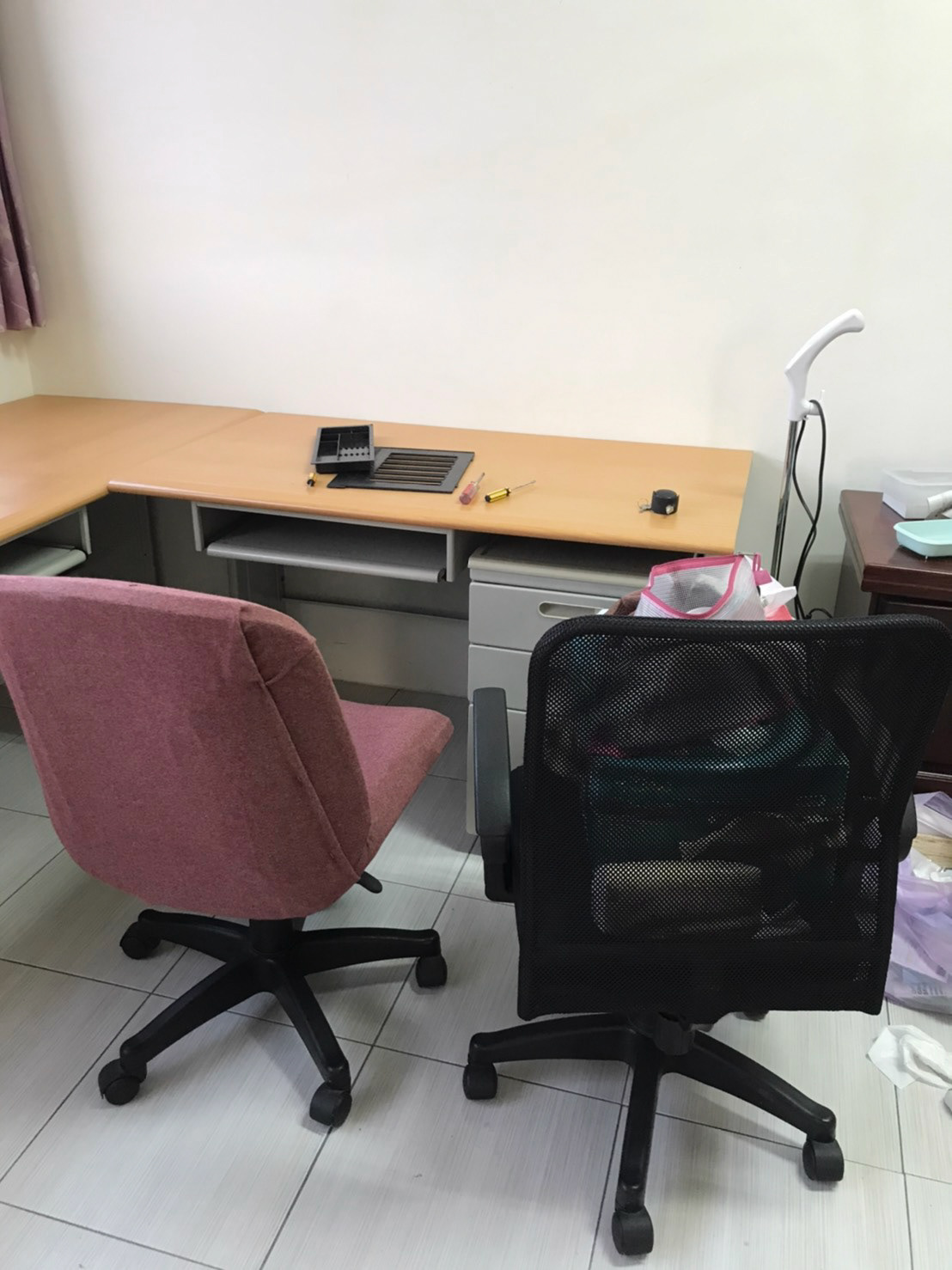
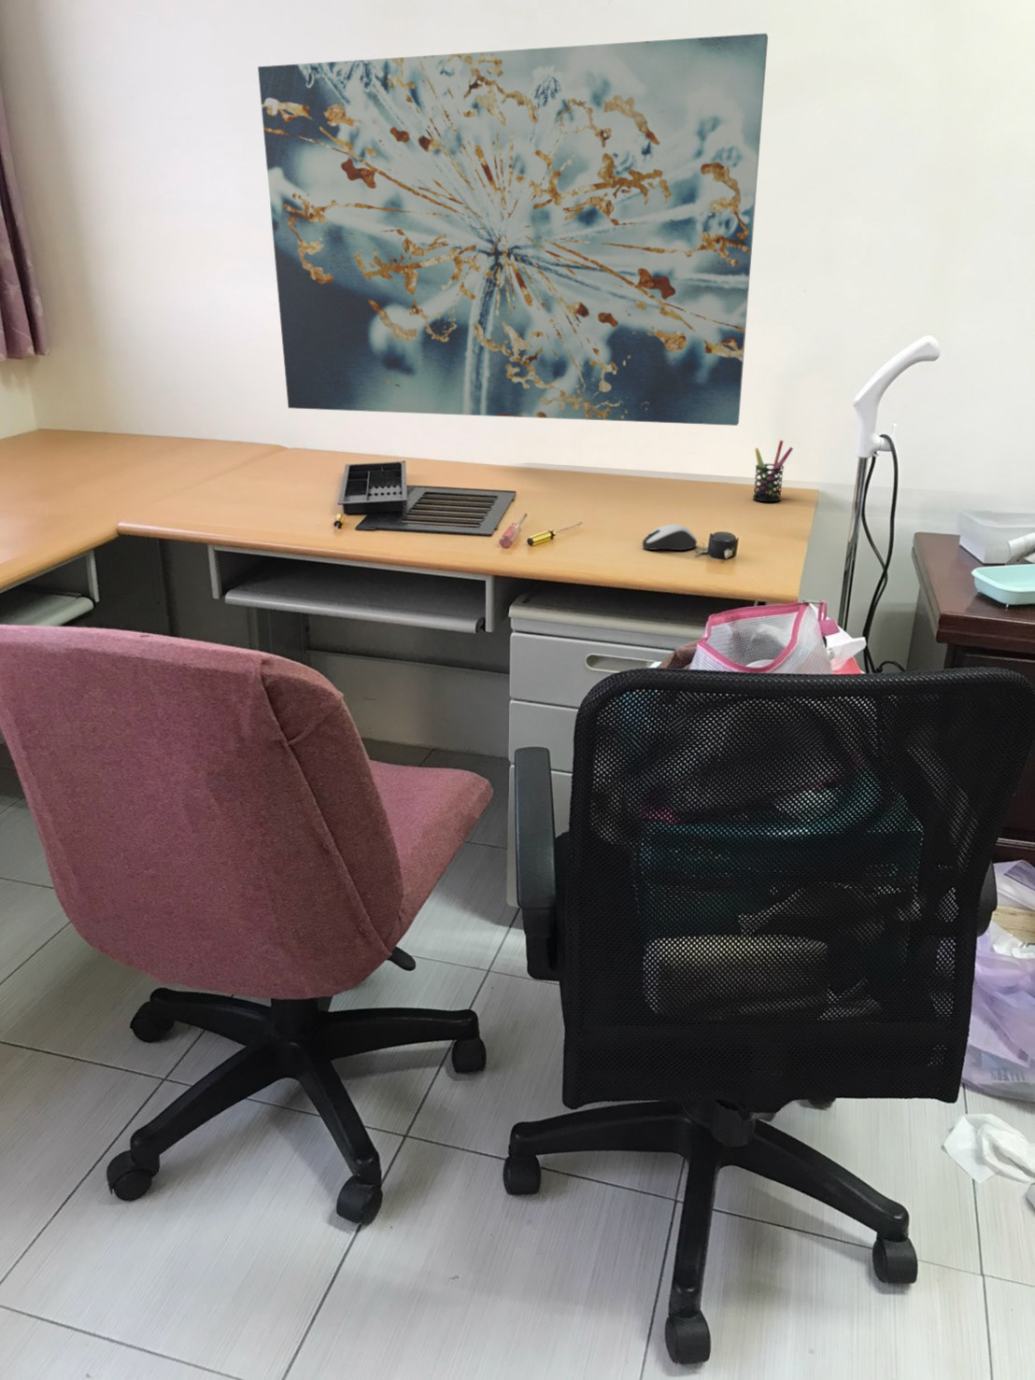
+ computer mouse [641,524,698,551]
+ pen holder [752,439,794,502]
+ wall art [257,33,769,427]
